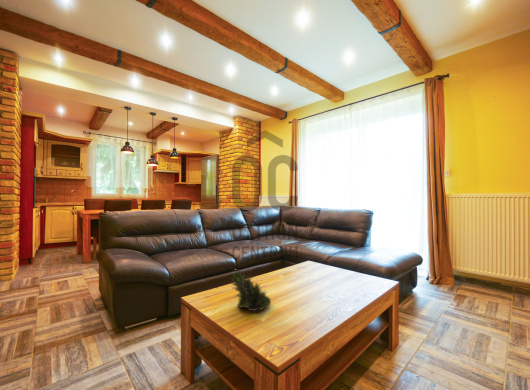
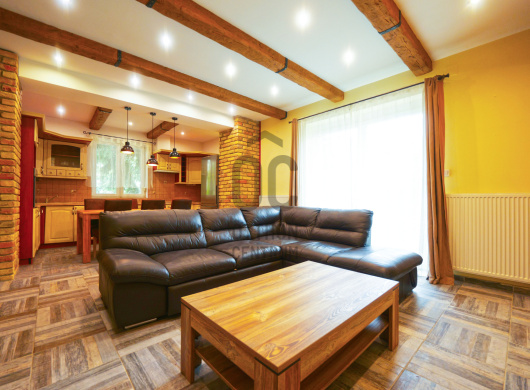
- succulent plant [229,269,272,313]
